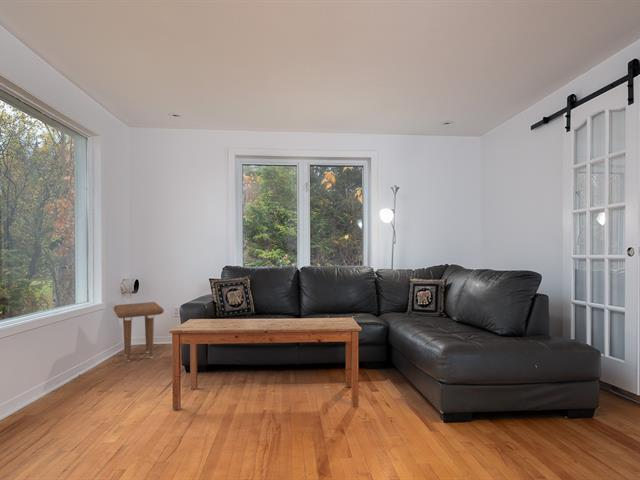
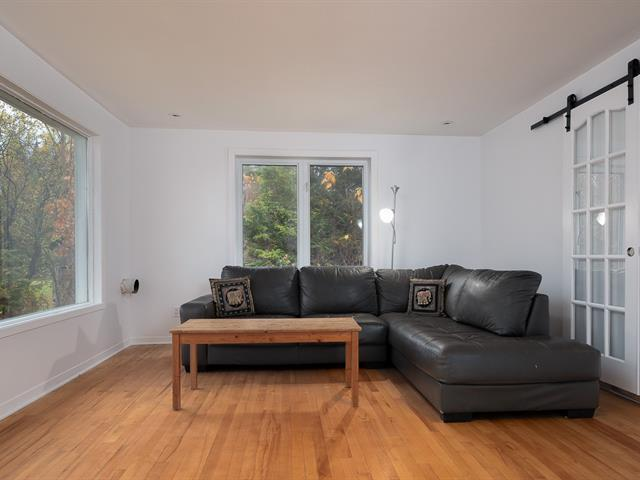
- side table [112,301,165,362]
